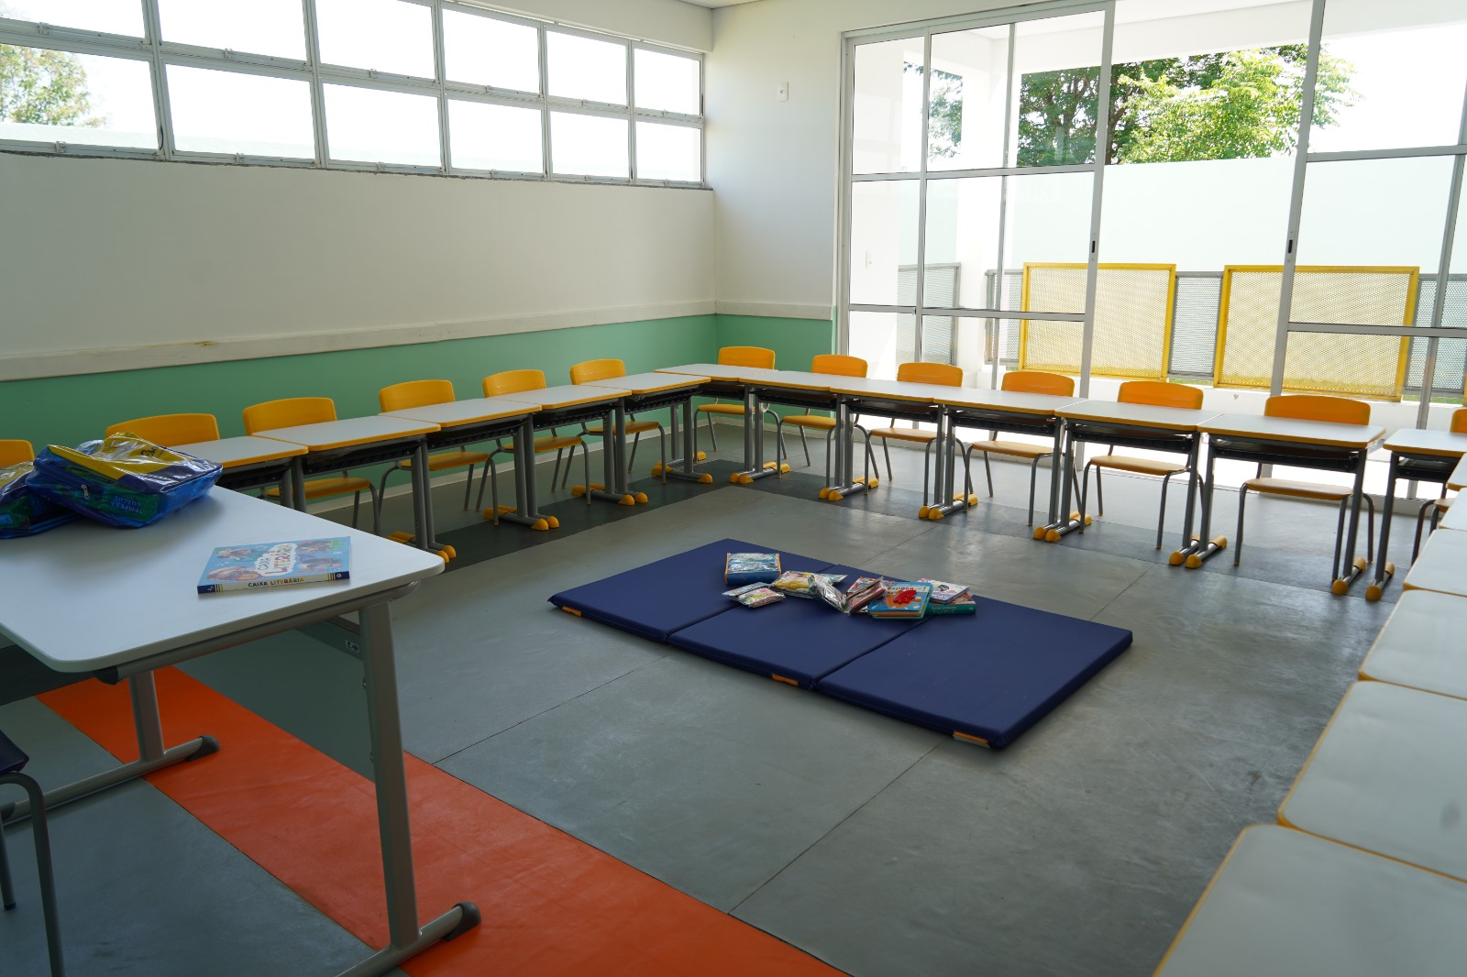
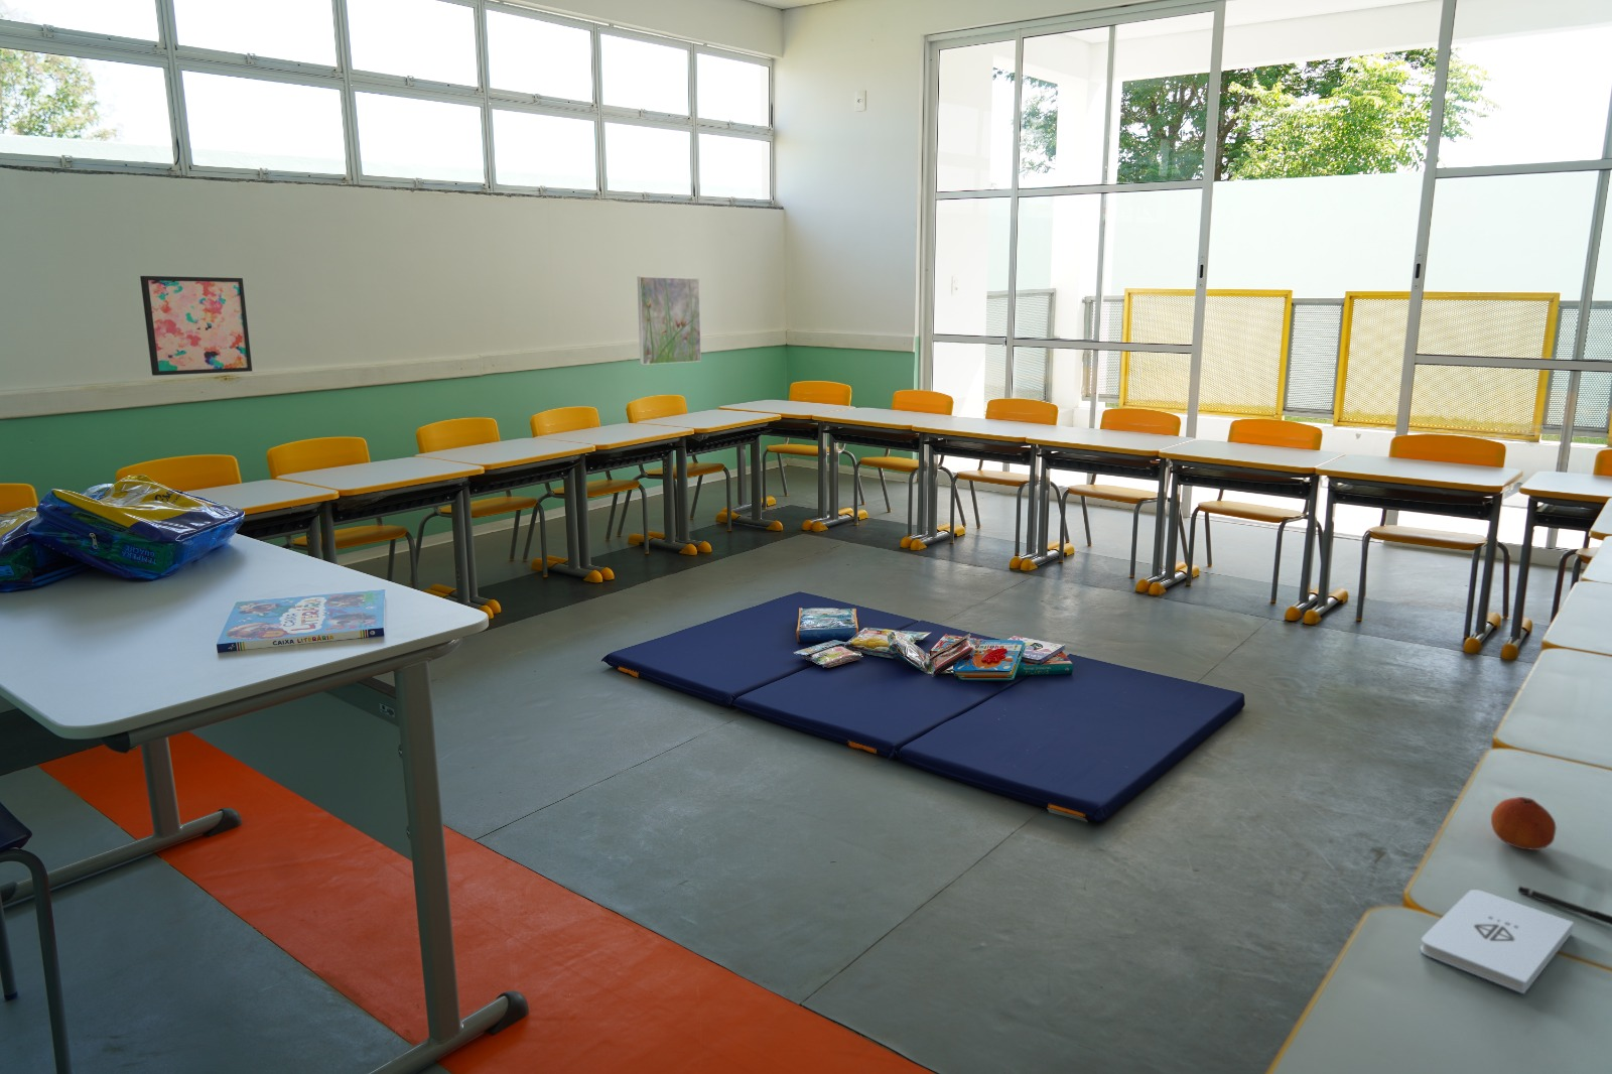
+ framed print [636,276,702,366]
+ notepad [1419,888,1575,995]
+ fruit [1490,796,1558,851]
+ pen [1517,885,1612,925]
+ wall art [139,274,253,376]
